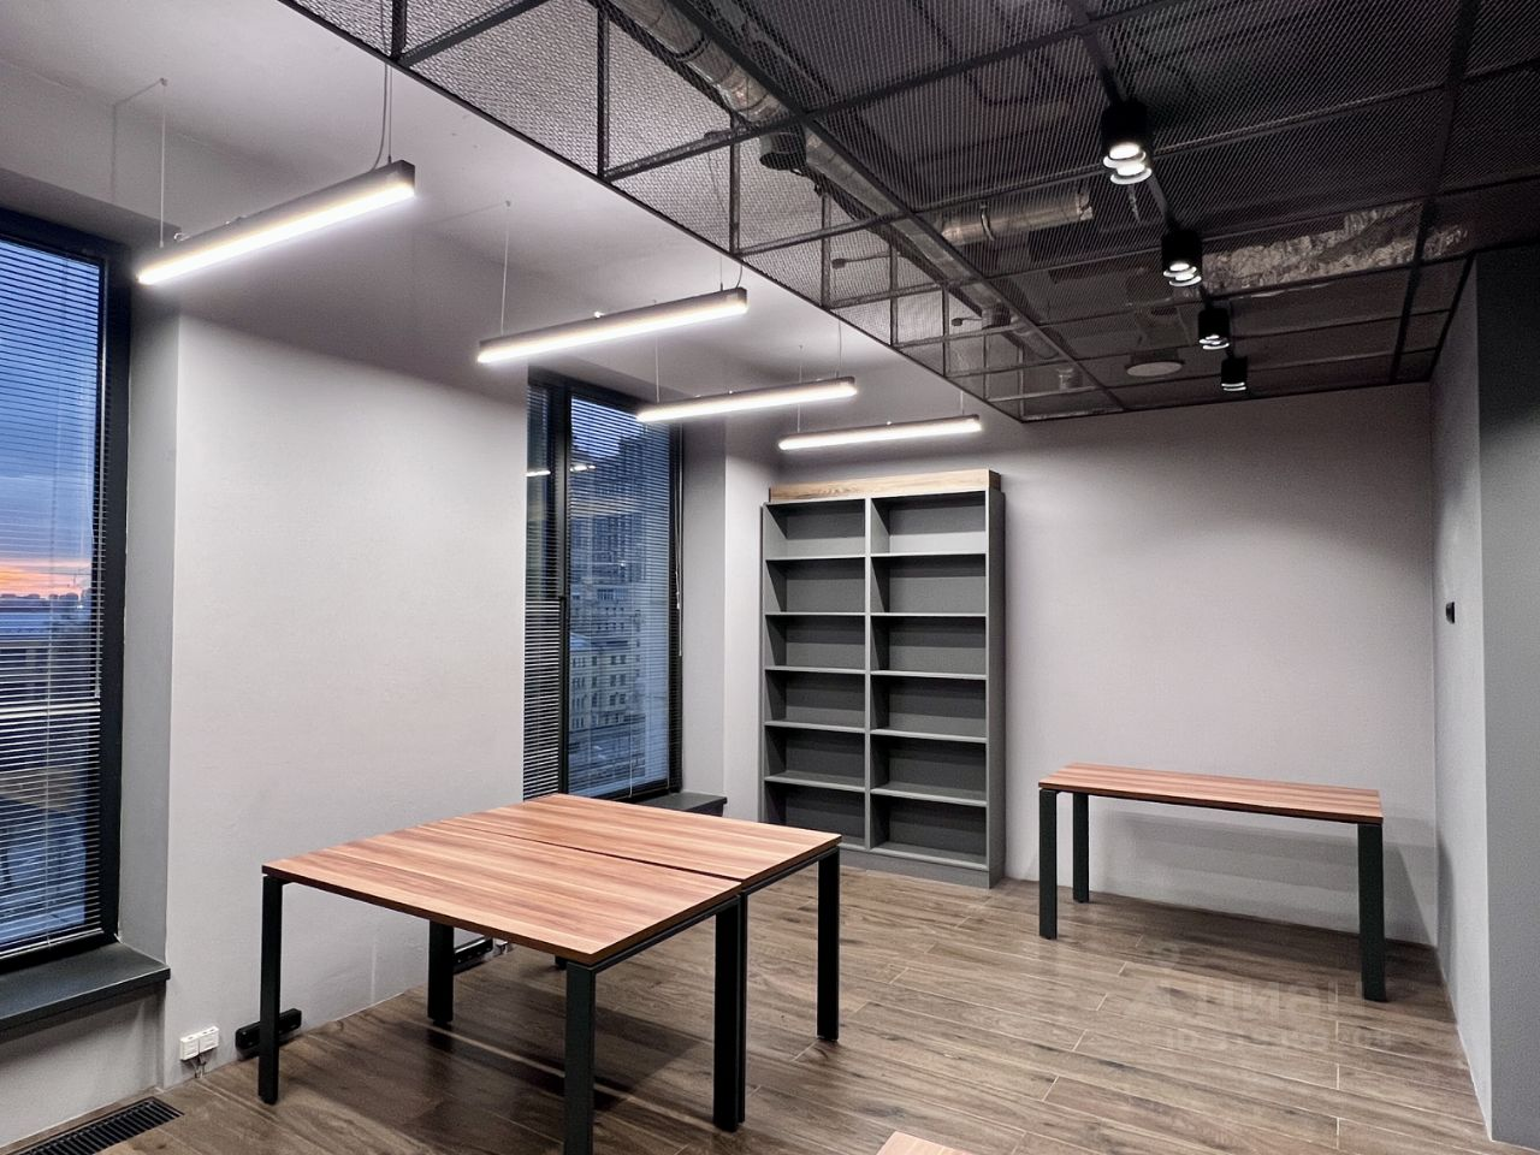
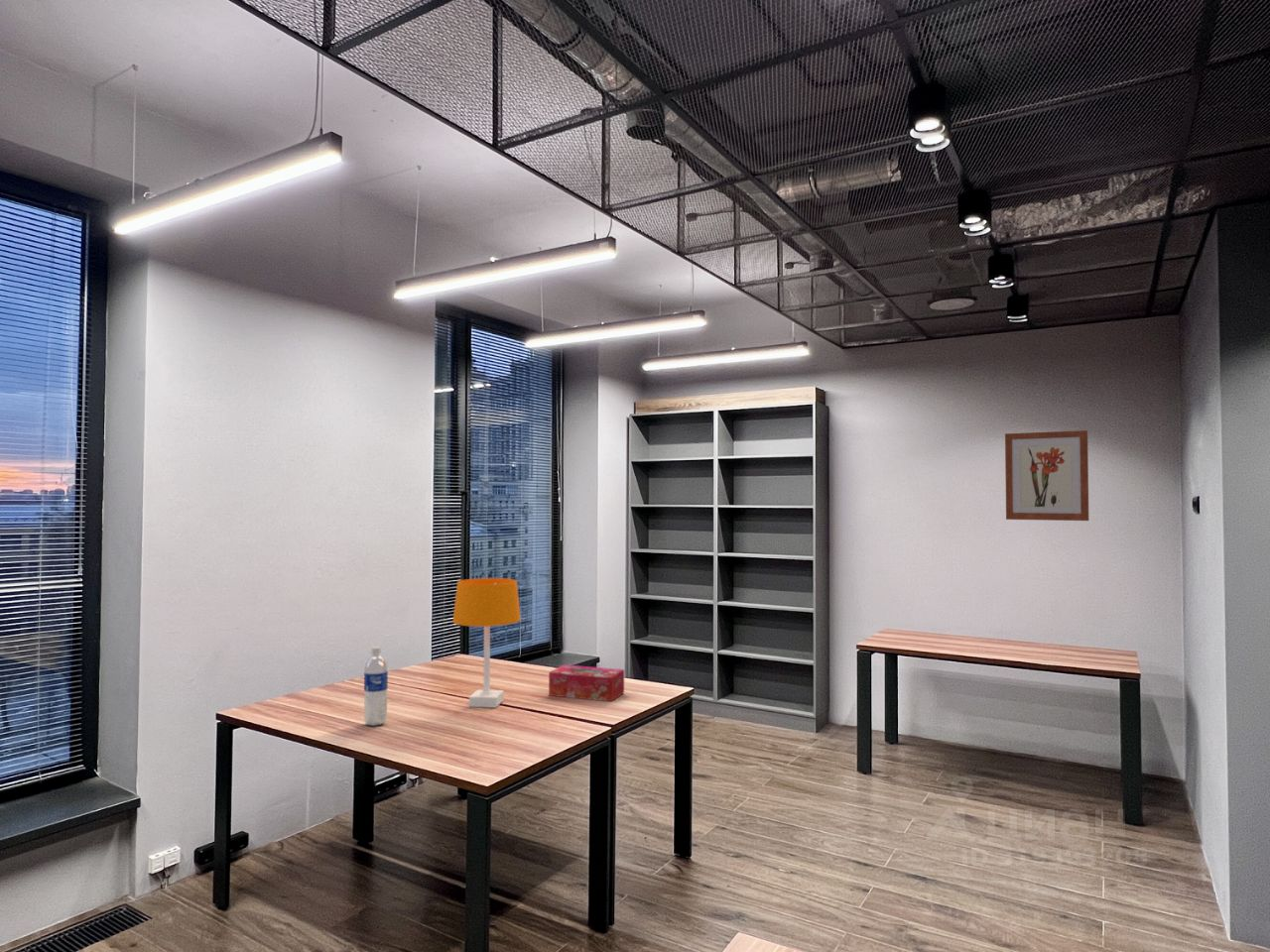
+ tissue box [548,663,625,703]
+ water bottle [363,646,389,727]
+ desk lamp [452,577,522,709]
+ wall art [1004,429,1090,522]
